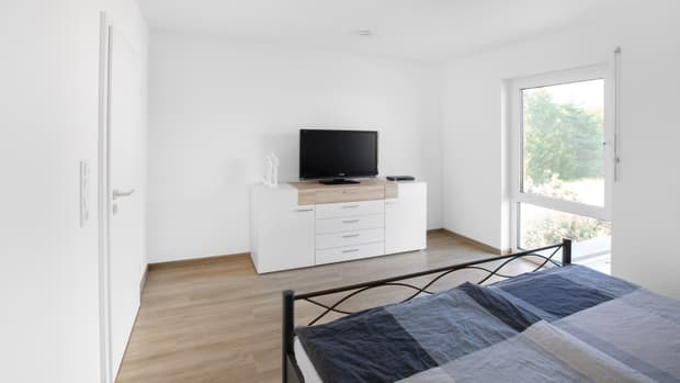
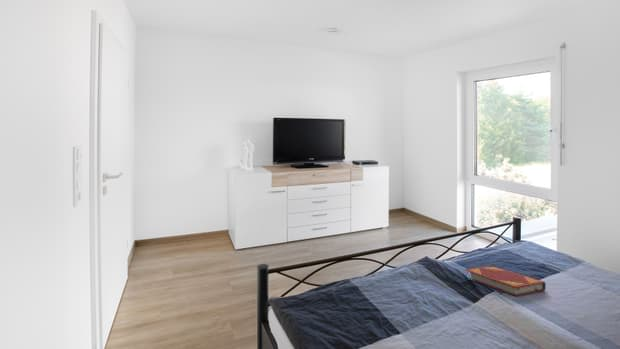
+ hardback book [464,265,547,297]
